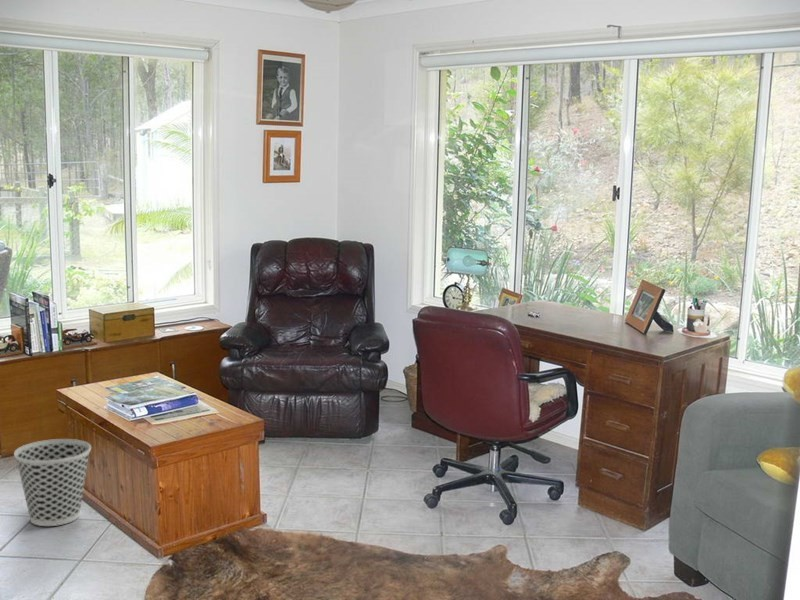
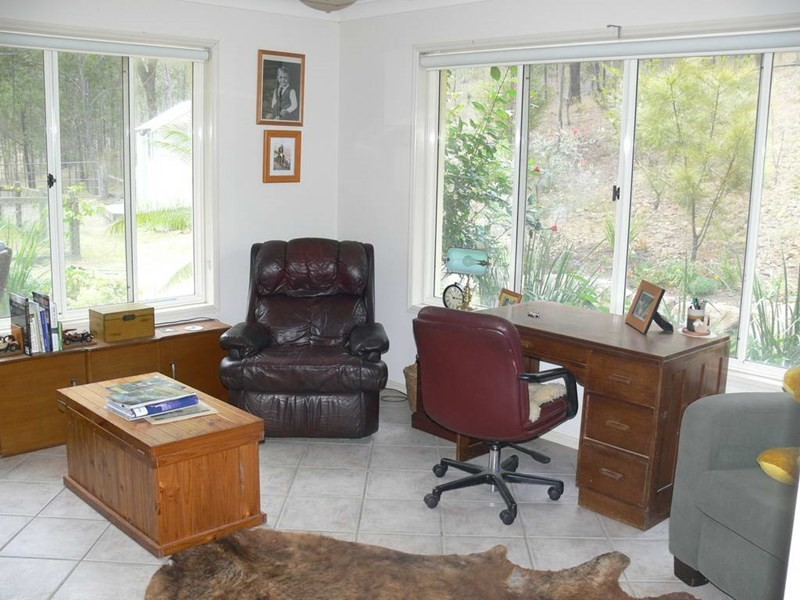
- wastebasket [13,438,92,527]
